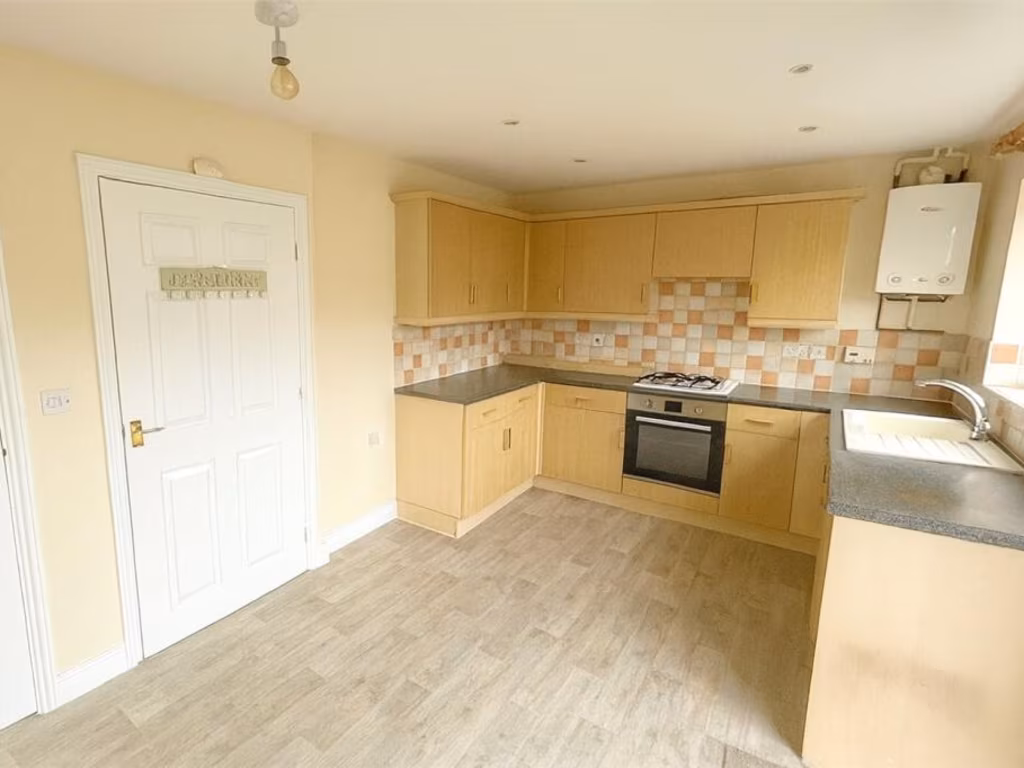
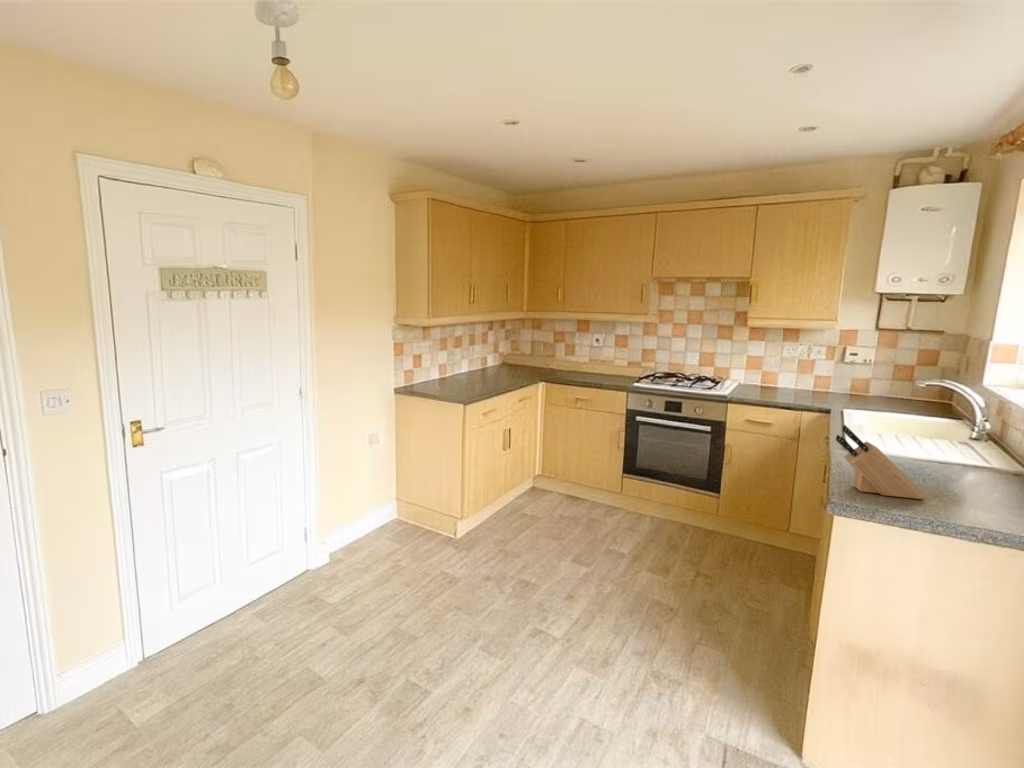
+ knife block [835,424,929,500]
